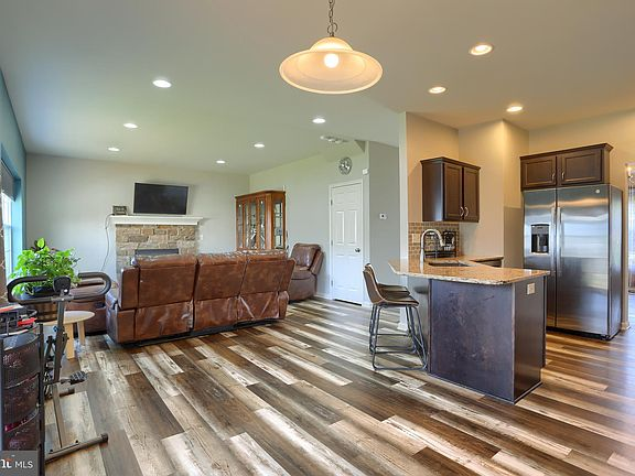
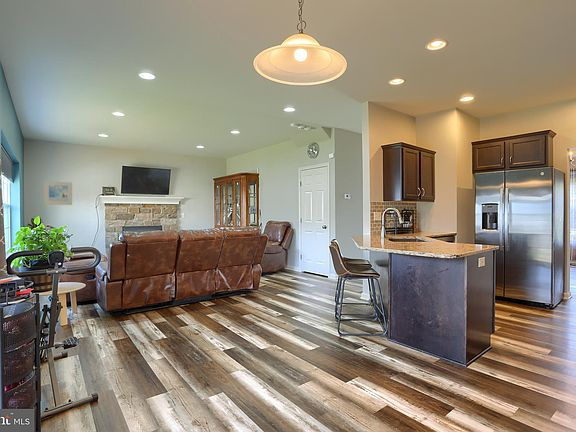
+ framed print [43,180,73,206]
